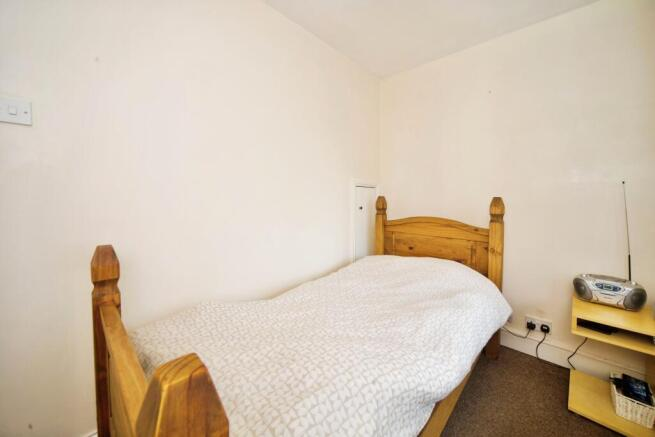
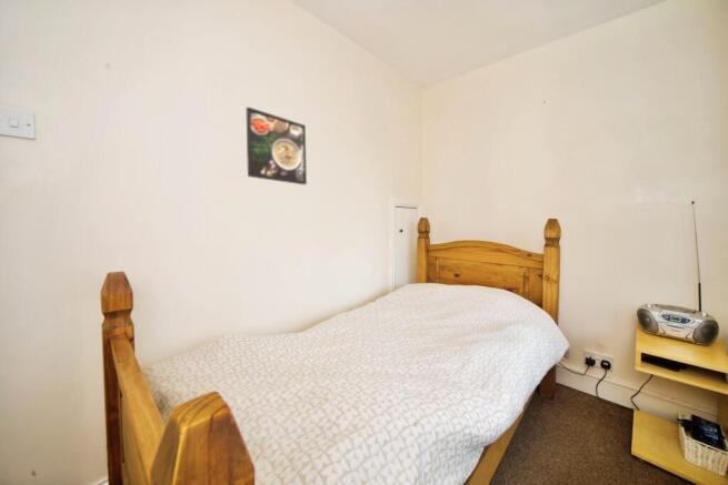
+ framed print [245,105,308,185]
